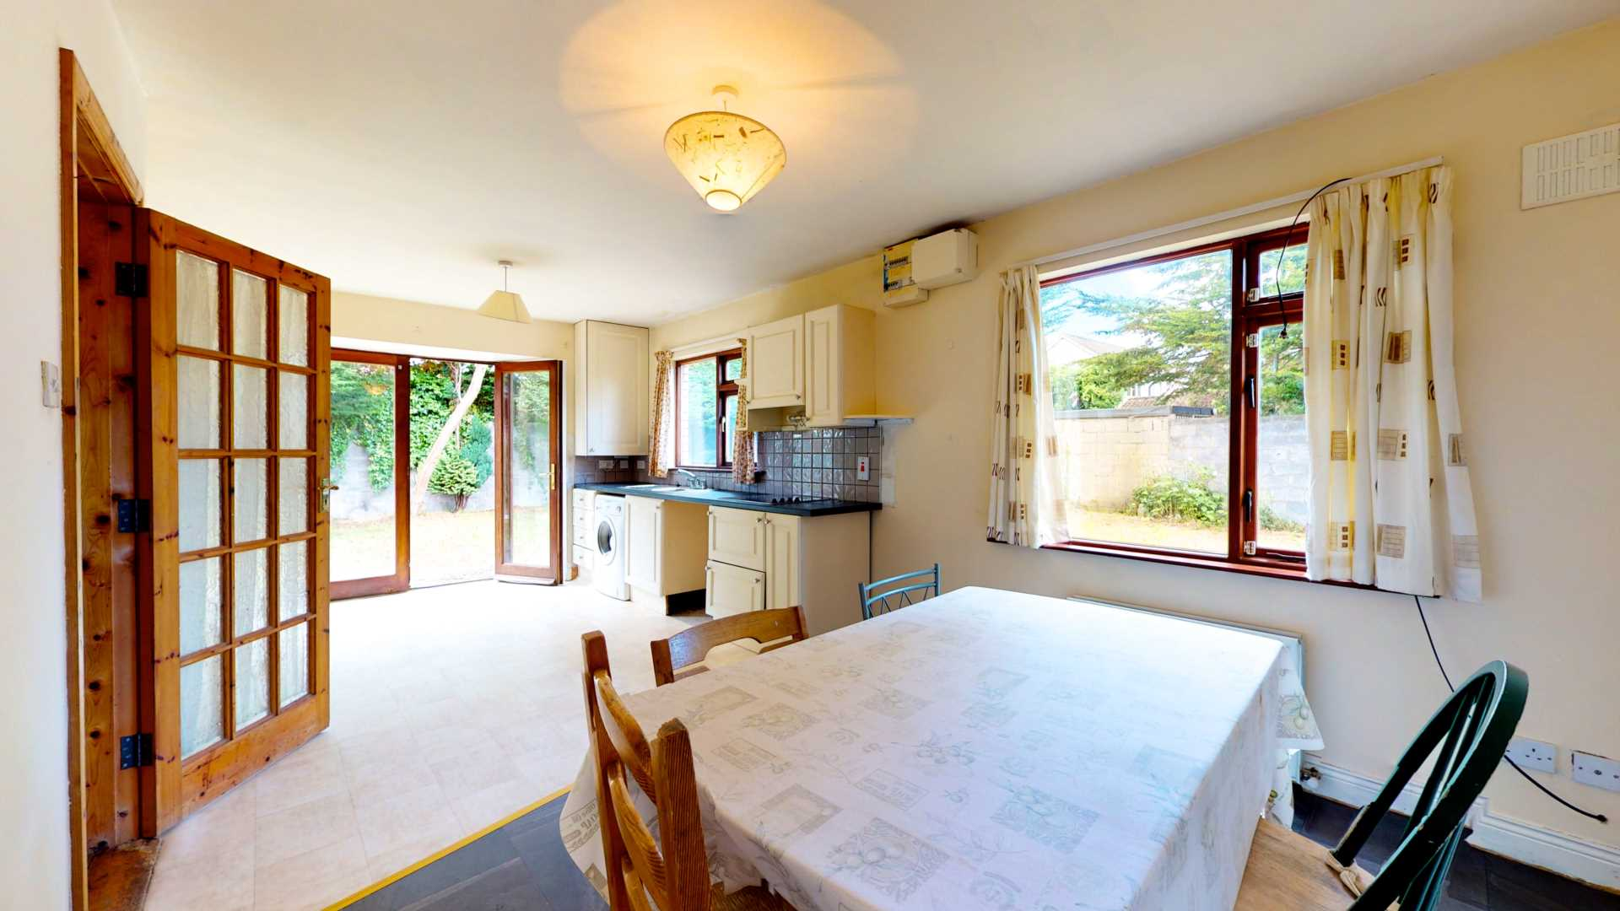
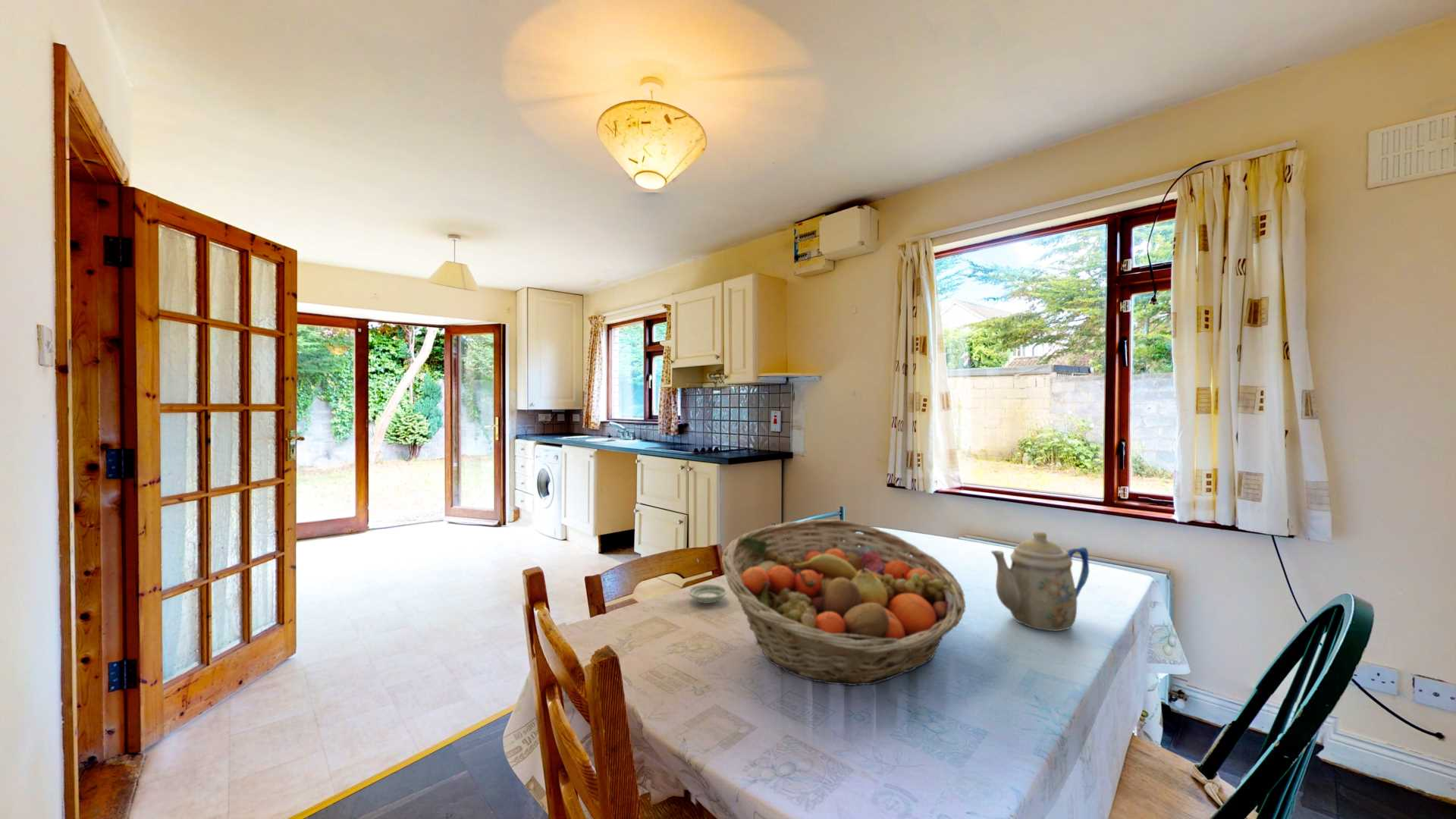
+ teapot [990,531,1090,632]
+ fruit basket [721,519,966,686]
+ saucer [688,583,728,604]
